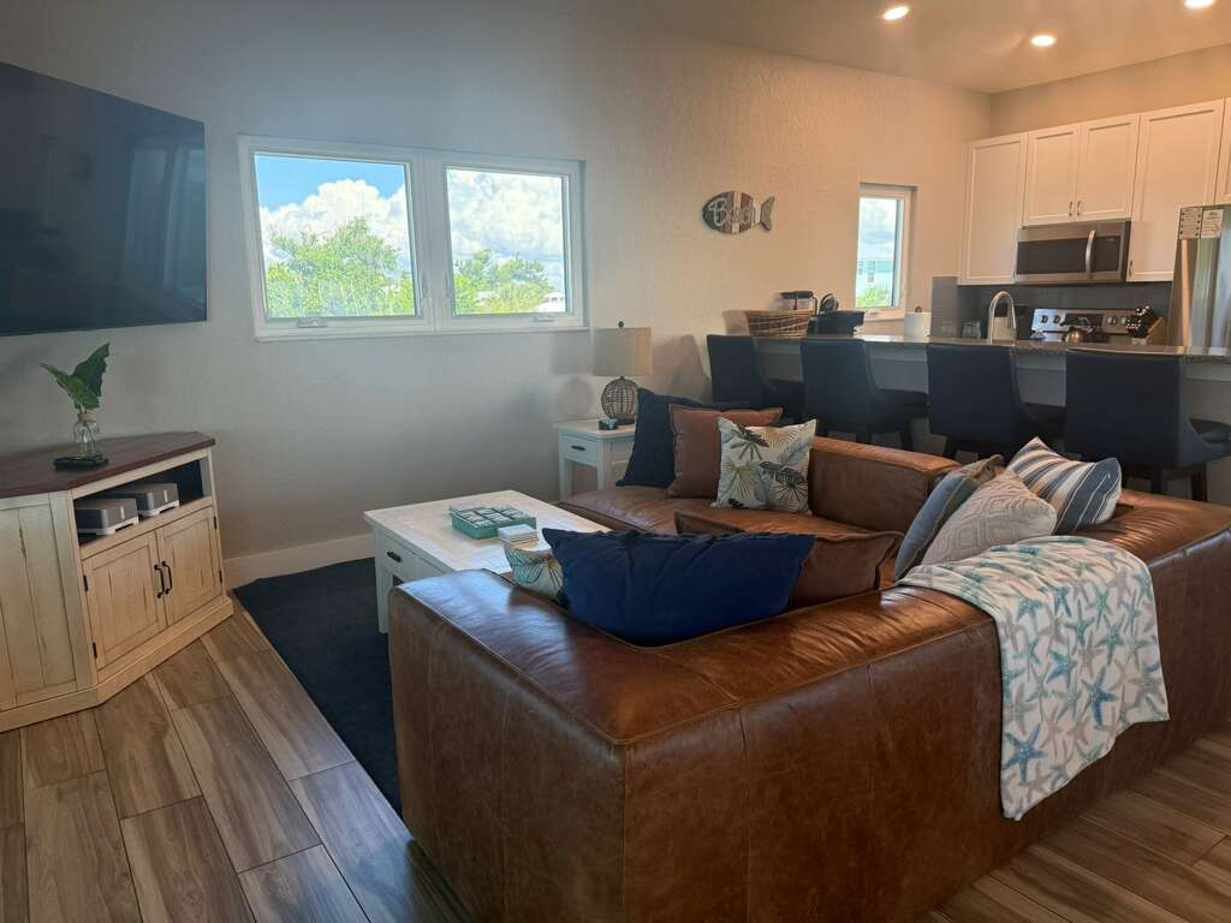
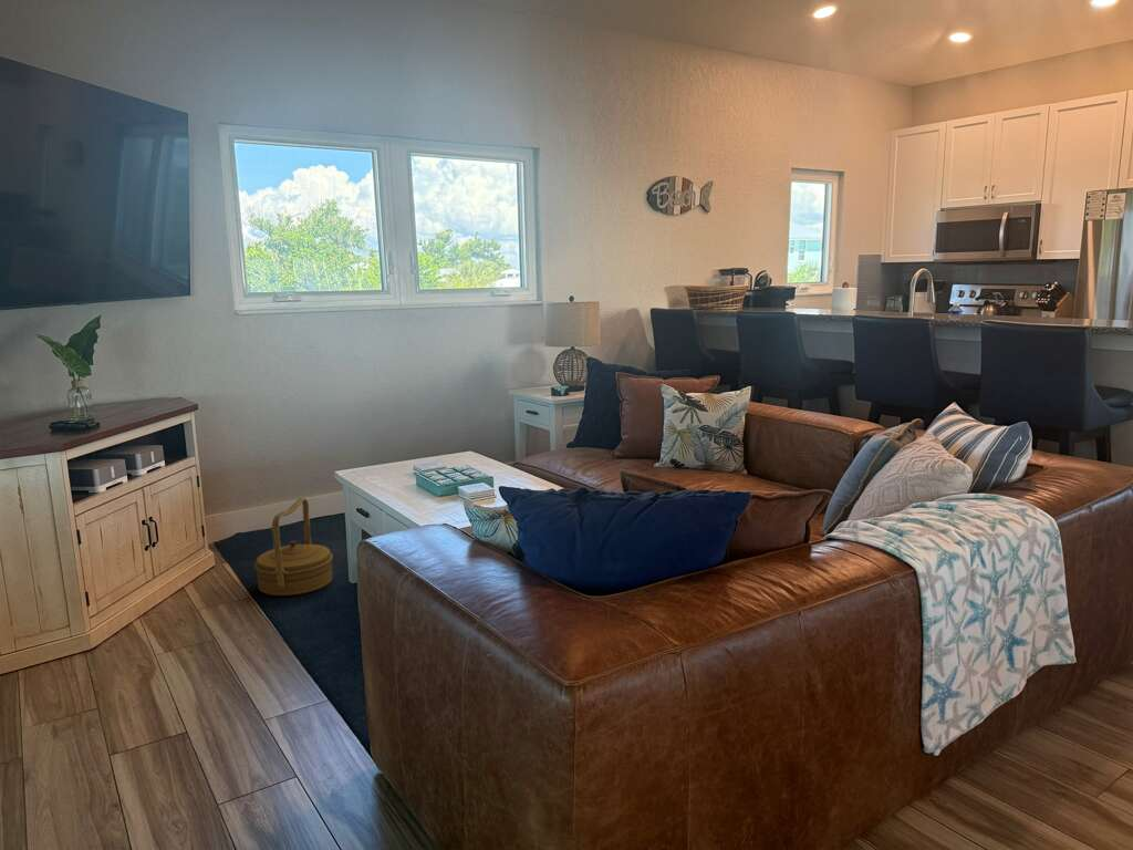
+ basket [253,497,334,597]
